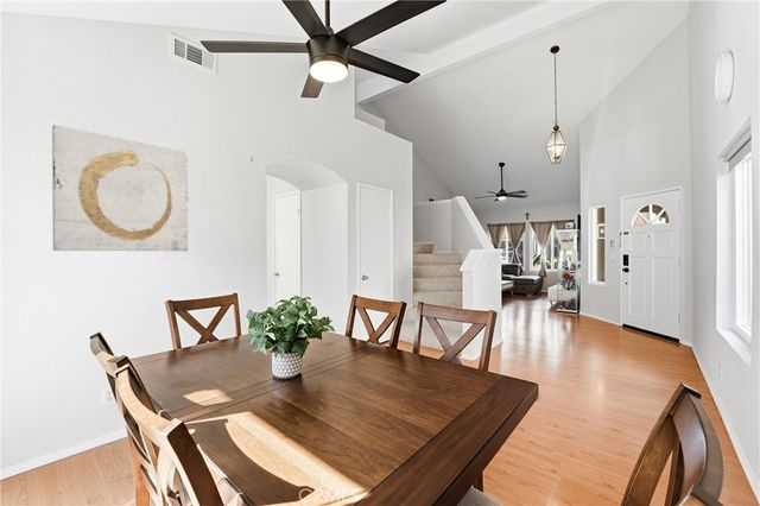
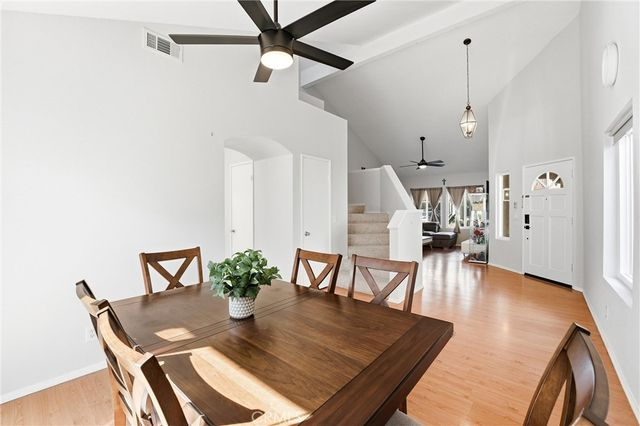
- wall art [51,124,189,252]
